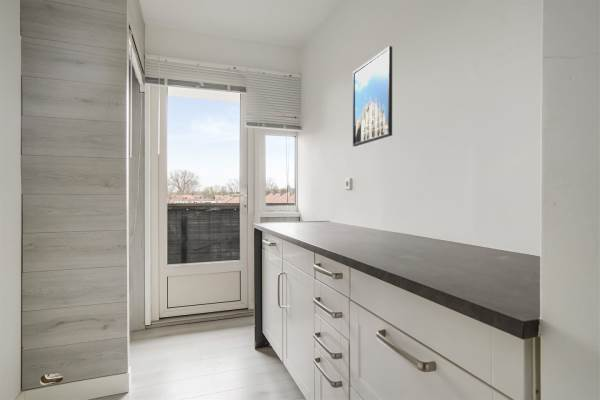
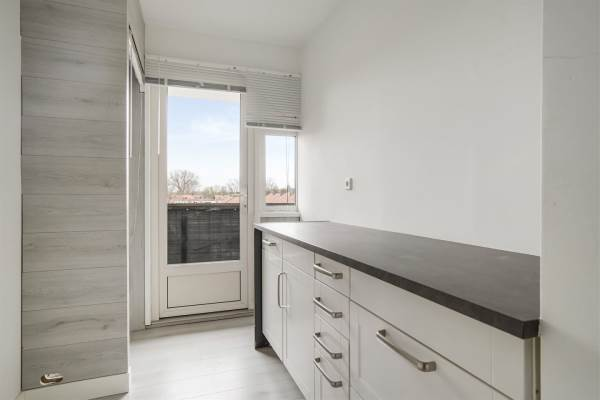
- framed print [352,45,393,147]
